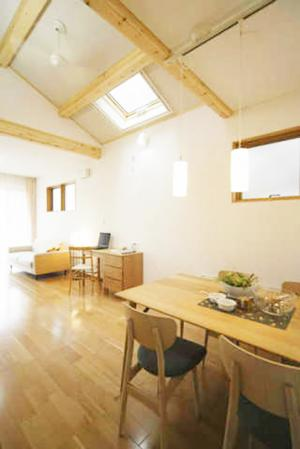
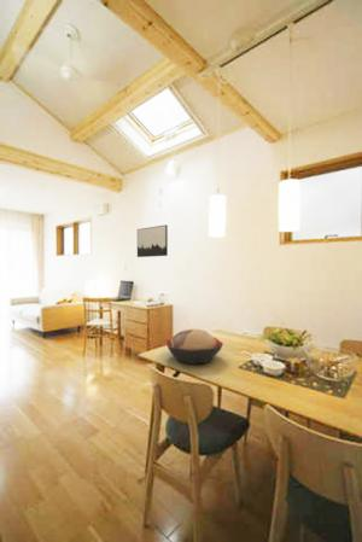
+ wall art [136,223,169,258]
+ decorative bowl [164,328,224,366]
